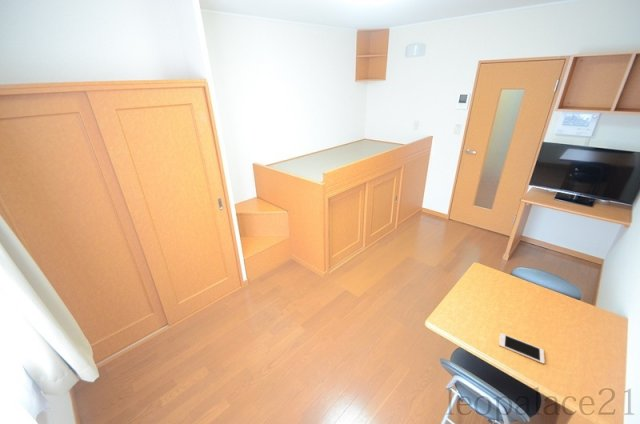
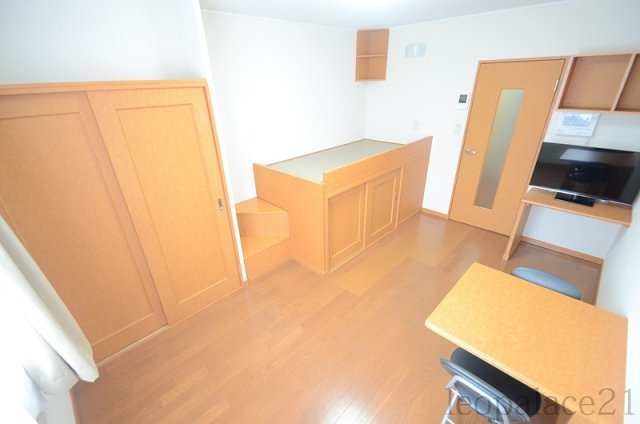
- cell phone [498,332,545,365]
